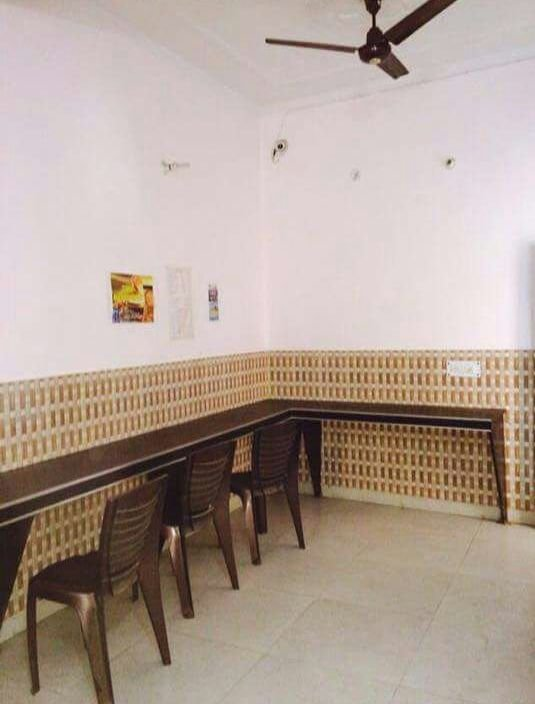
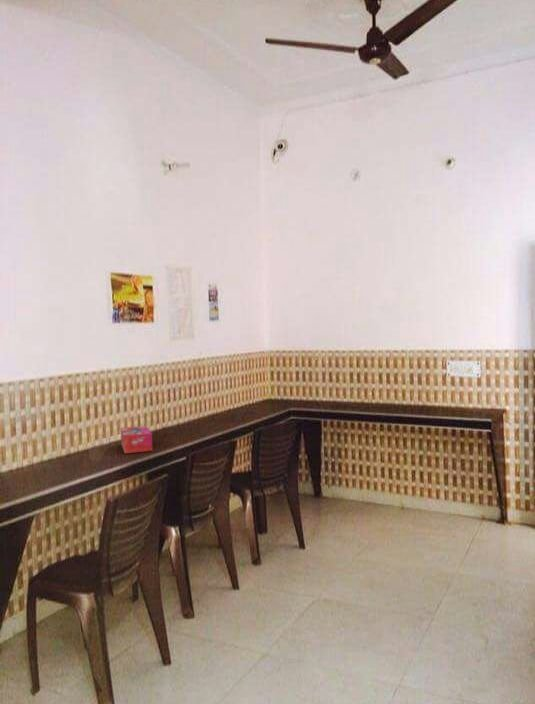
+ tissue box [120,425,153,454]
